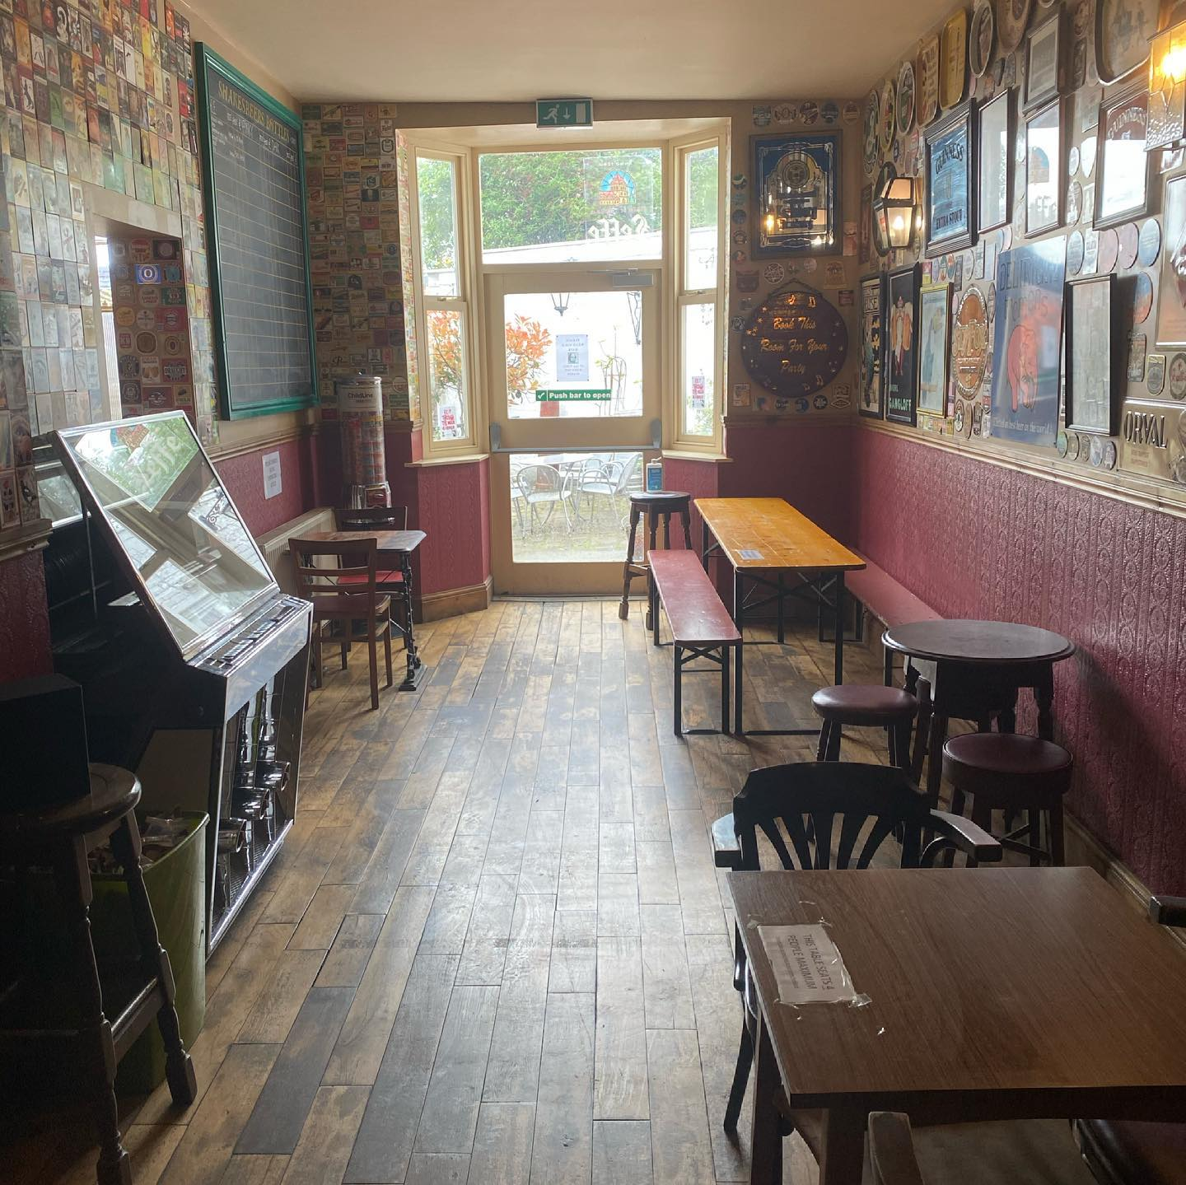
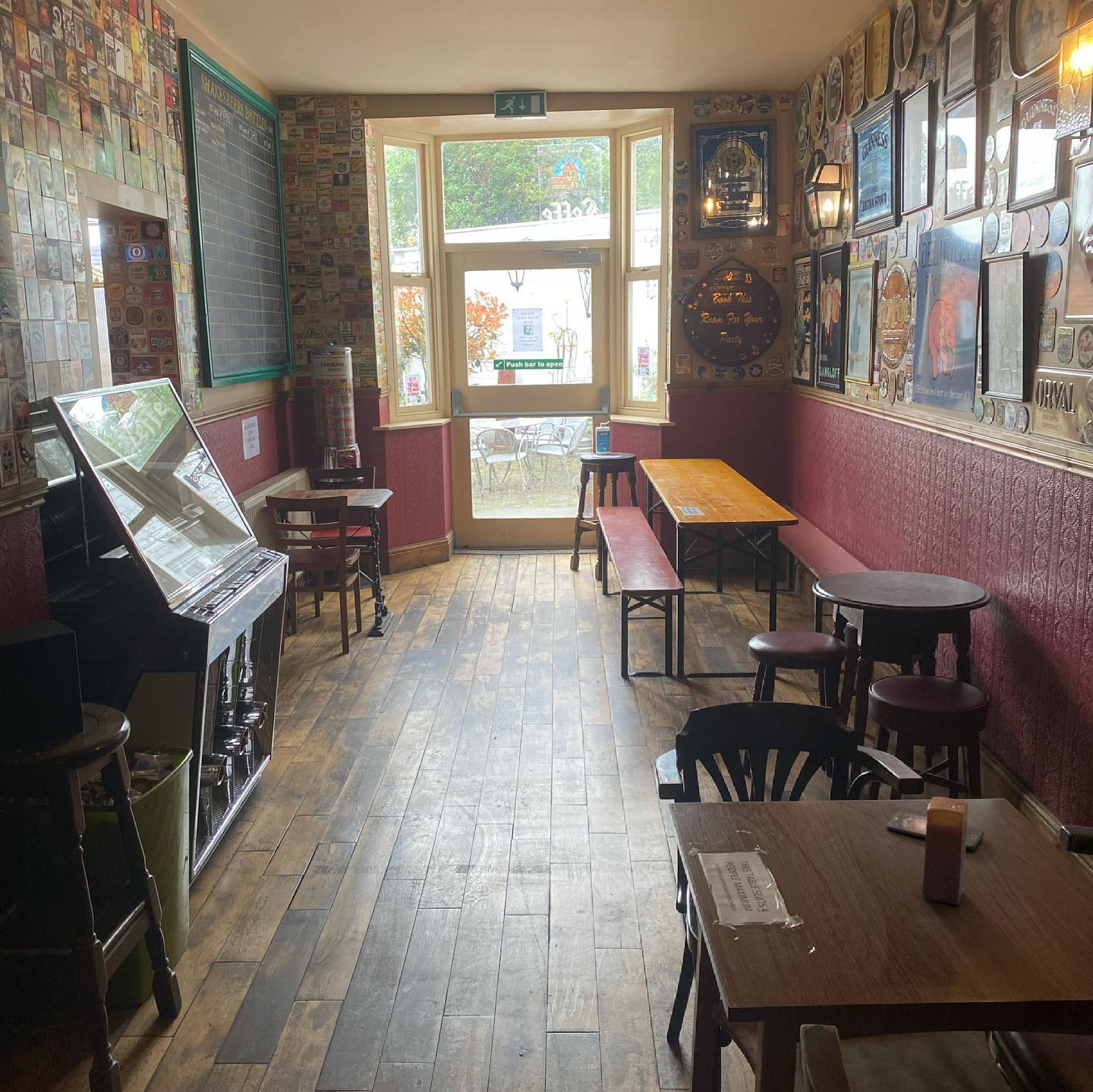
+ candle [921,796,969,906]
+ smartphone [886,810,985,850]
